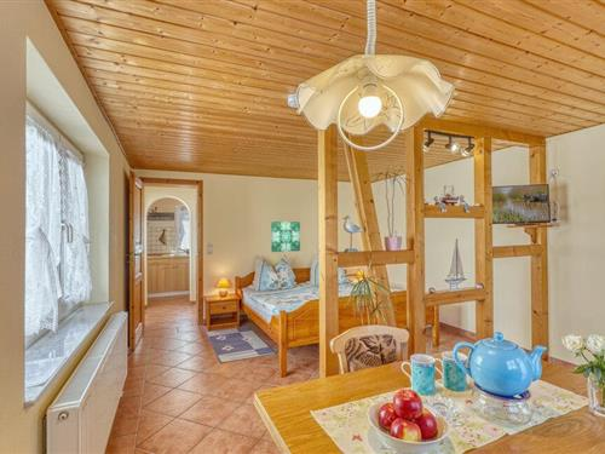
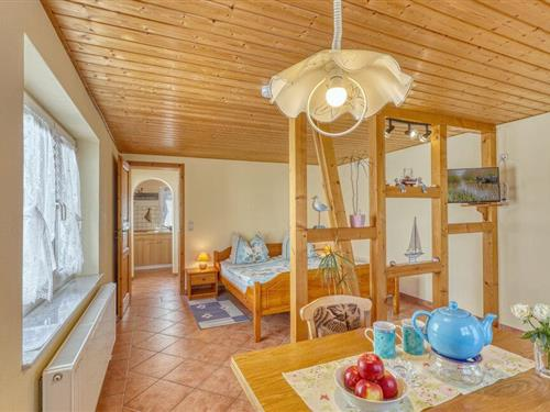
- wall art [270,220,301,253]
